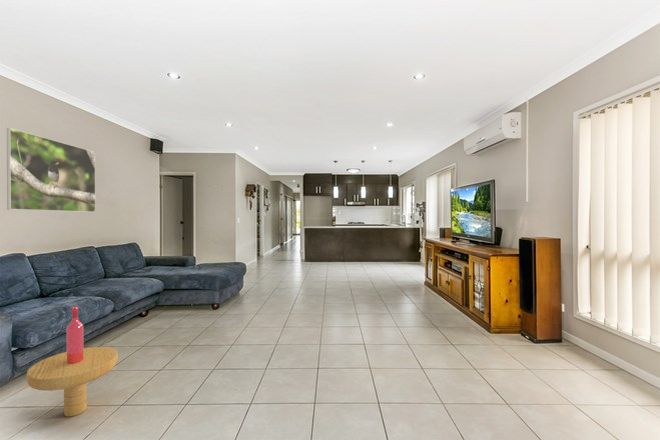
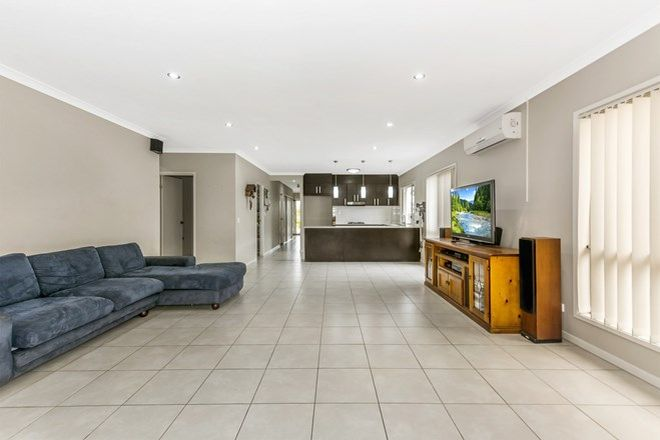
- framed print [6,127,96,213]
- side table [26,306,119,418]
